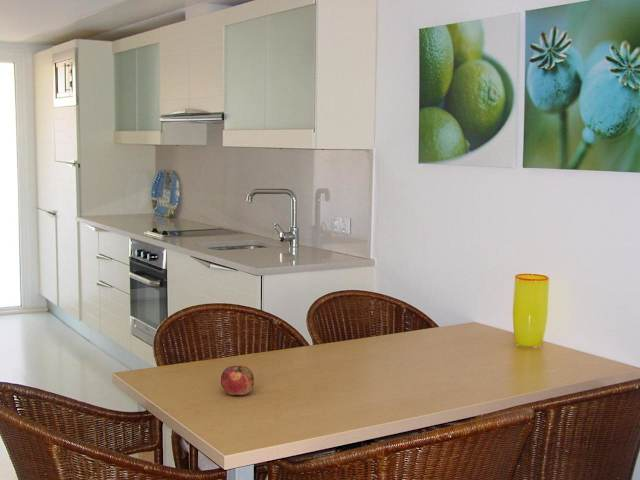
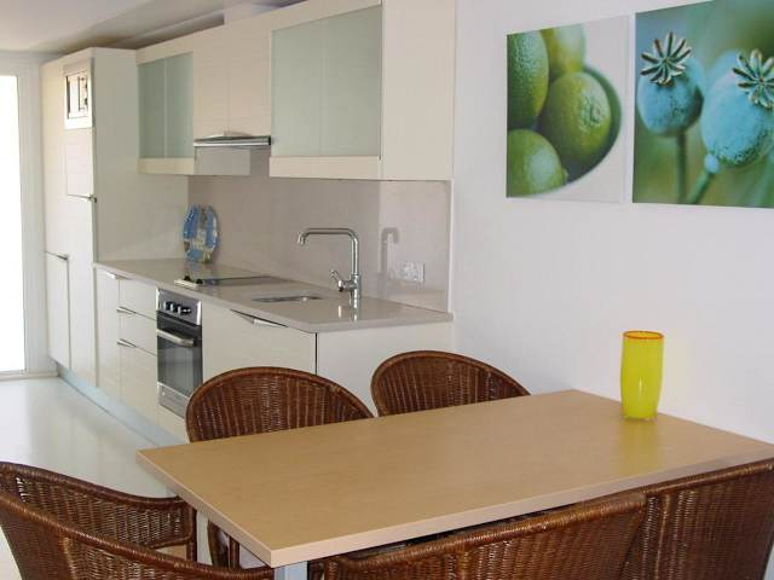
- fruit [220,365,255,396]
